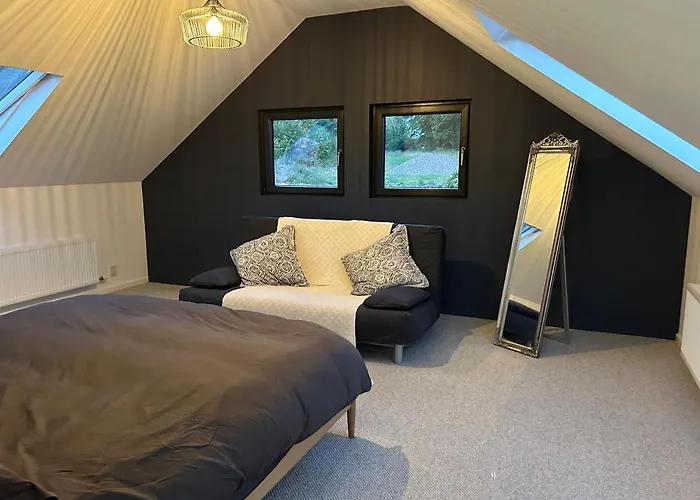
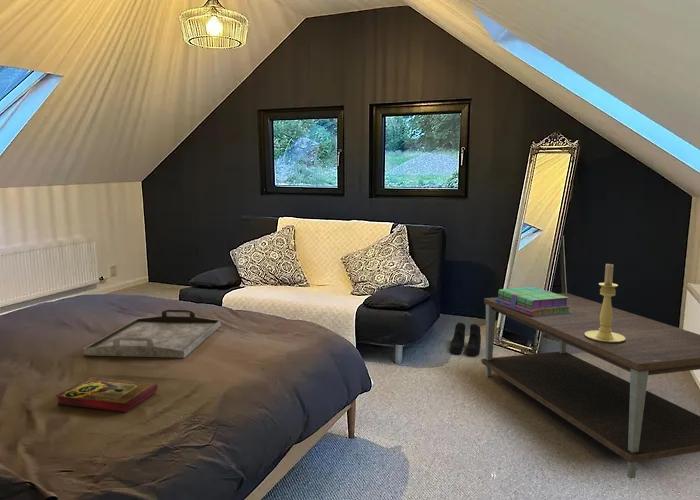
+ candle holder [585,262,626,343]
+ serving tray [83,308,221,359]
+ boots [449,322,482,356]
+ stack of books [495,286,571,317]
+ coffee table [481,292,700,479]
+ book [55,376,158,413]
